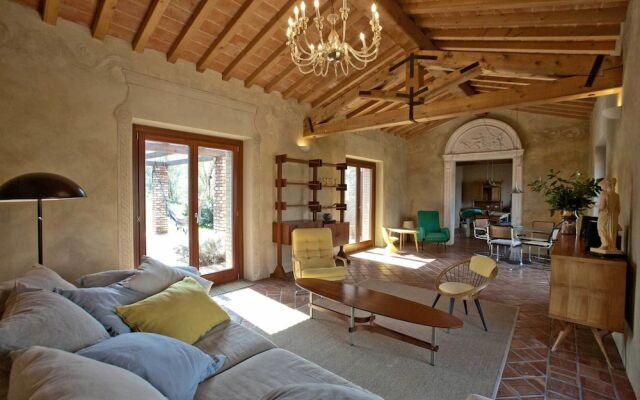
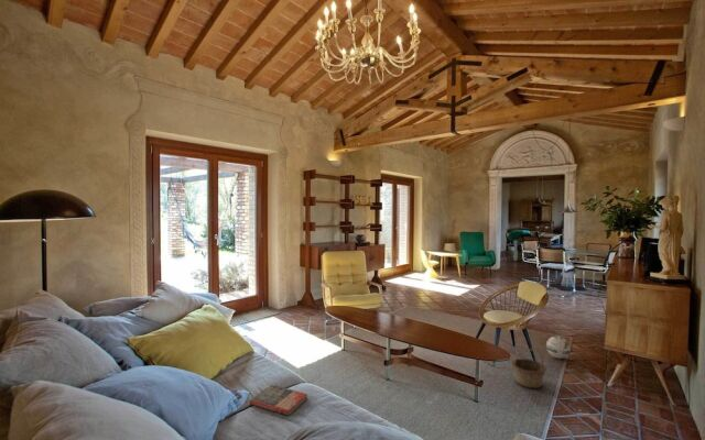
+ ball [545,336,572,360]
+ basket [510,348,547,389]
+ book [249,384,308,417]
